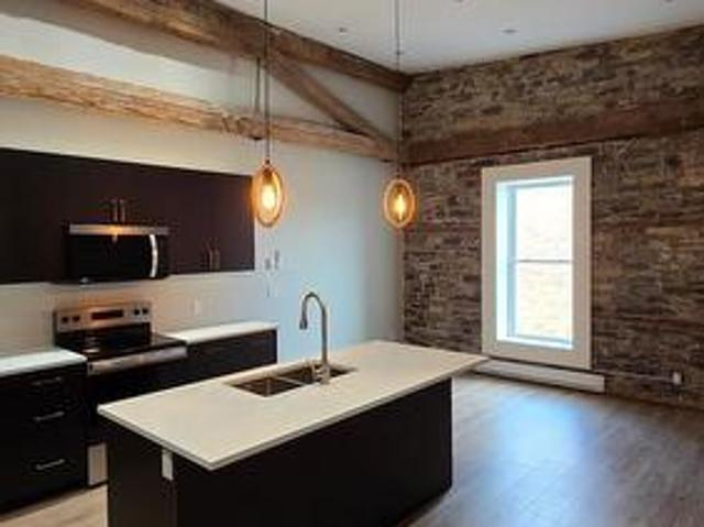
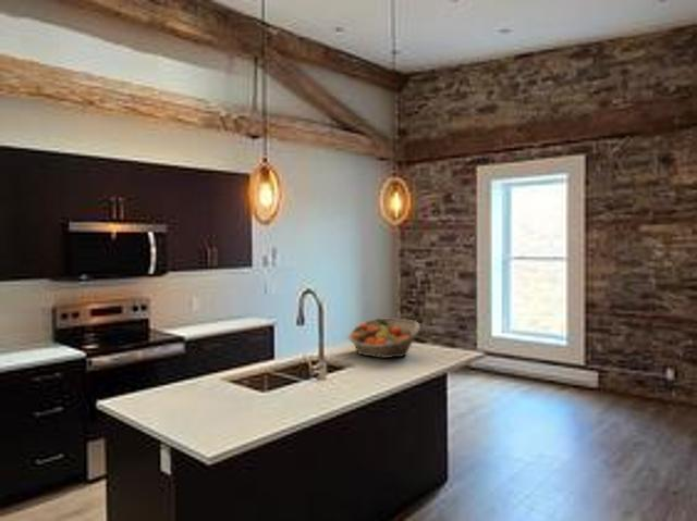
+ fruit basket [347,317,421,359]
